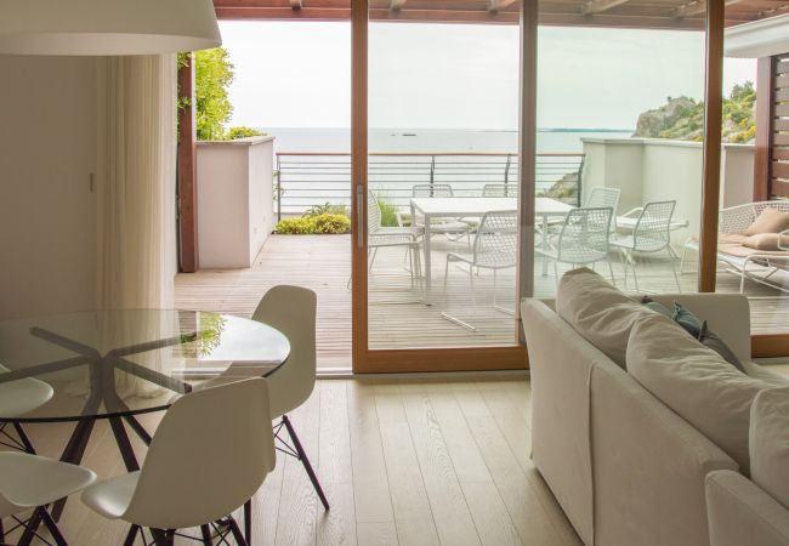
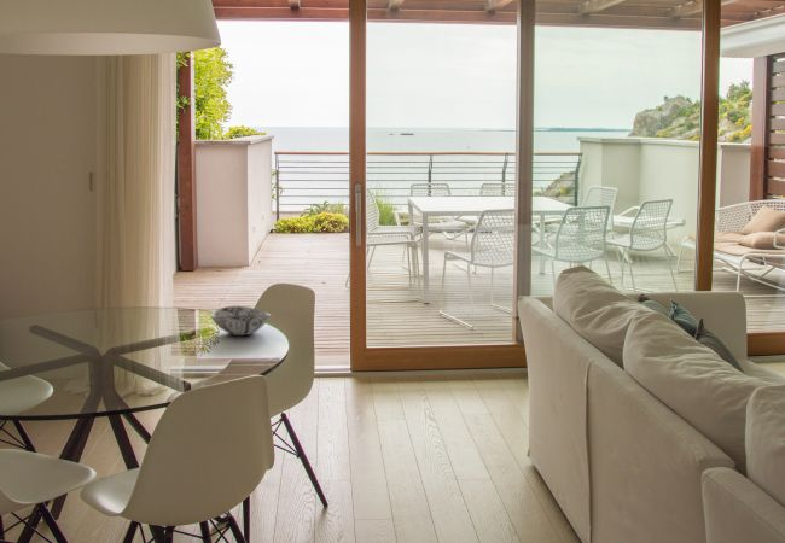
+ decorative bowl [209,305,272,337]
